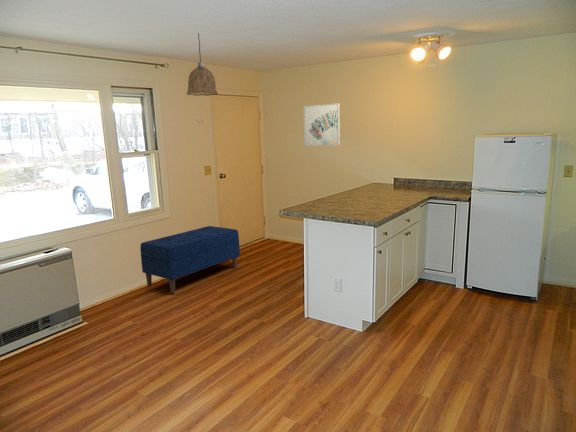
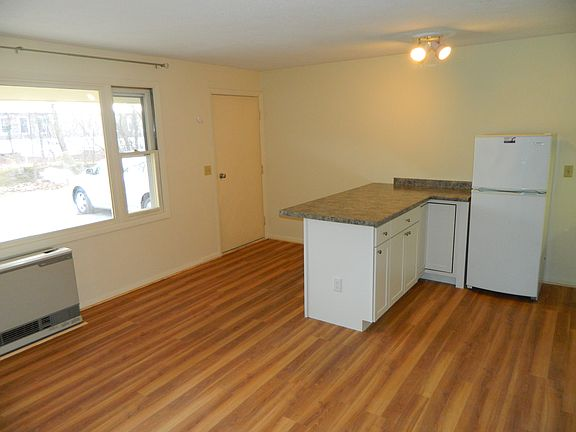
- bench [139,225,241,294]
- wall art [303,102,341,147]
- pendant lamp [186,32,219,97]
